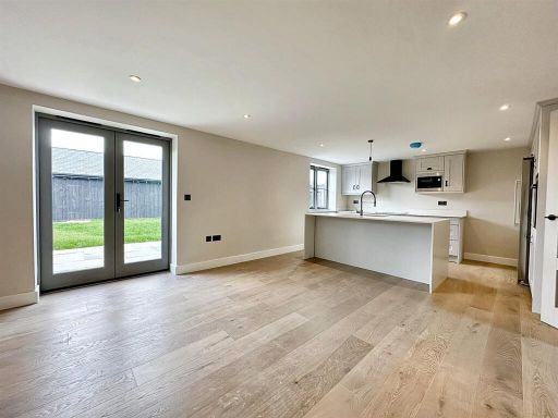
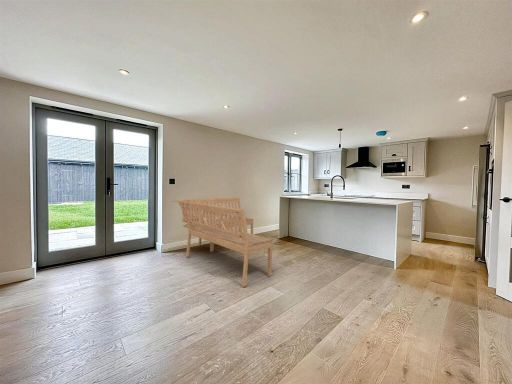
+ bench [171,197,274,288]
